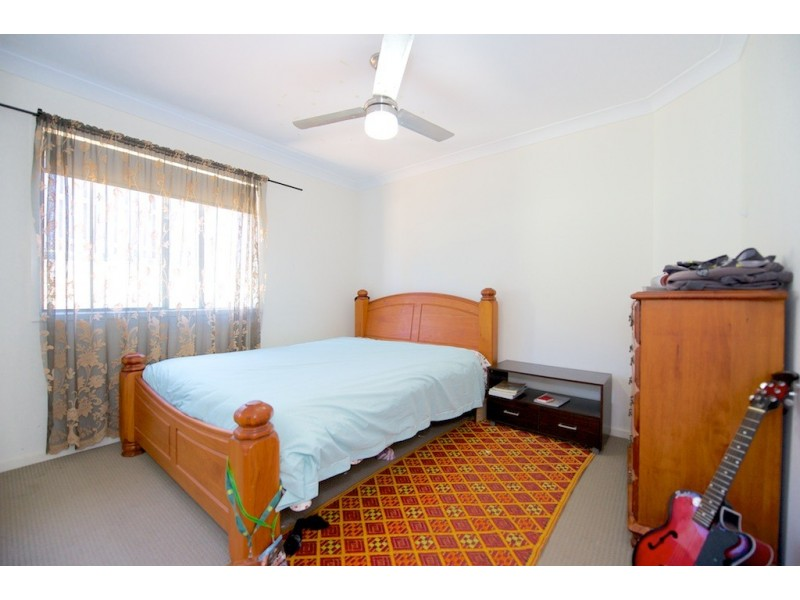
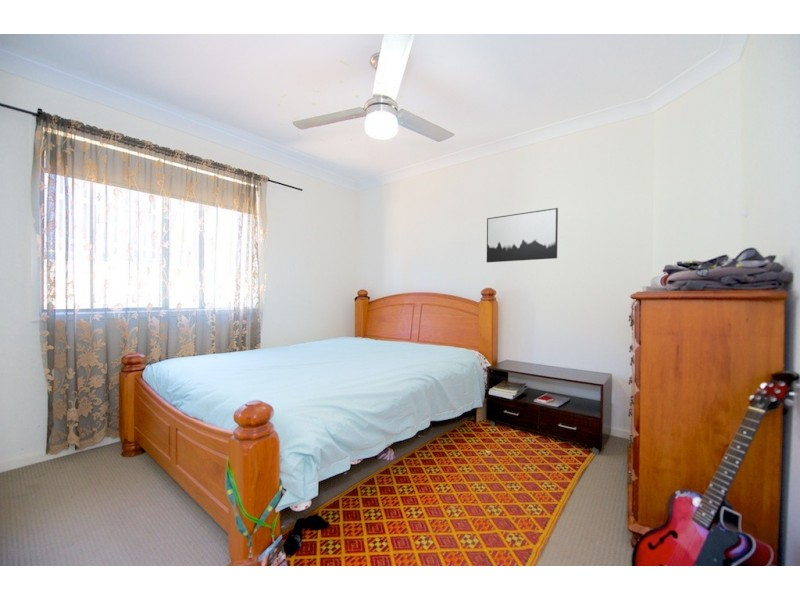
+ wall art [486,207,559,263]
